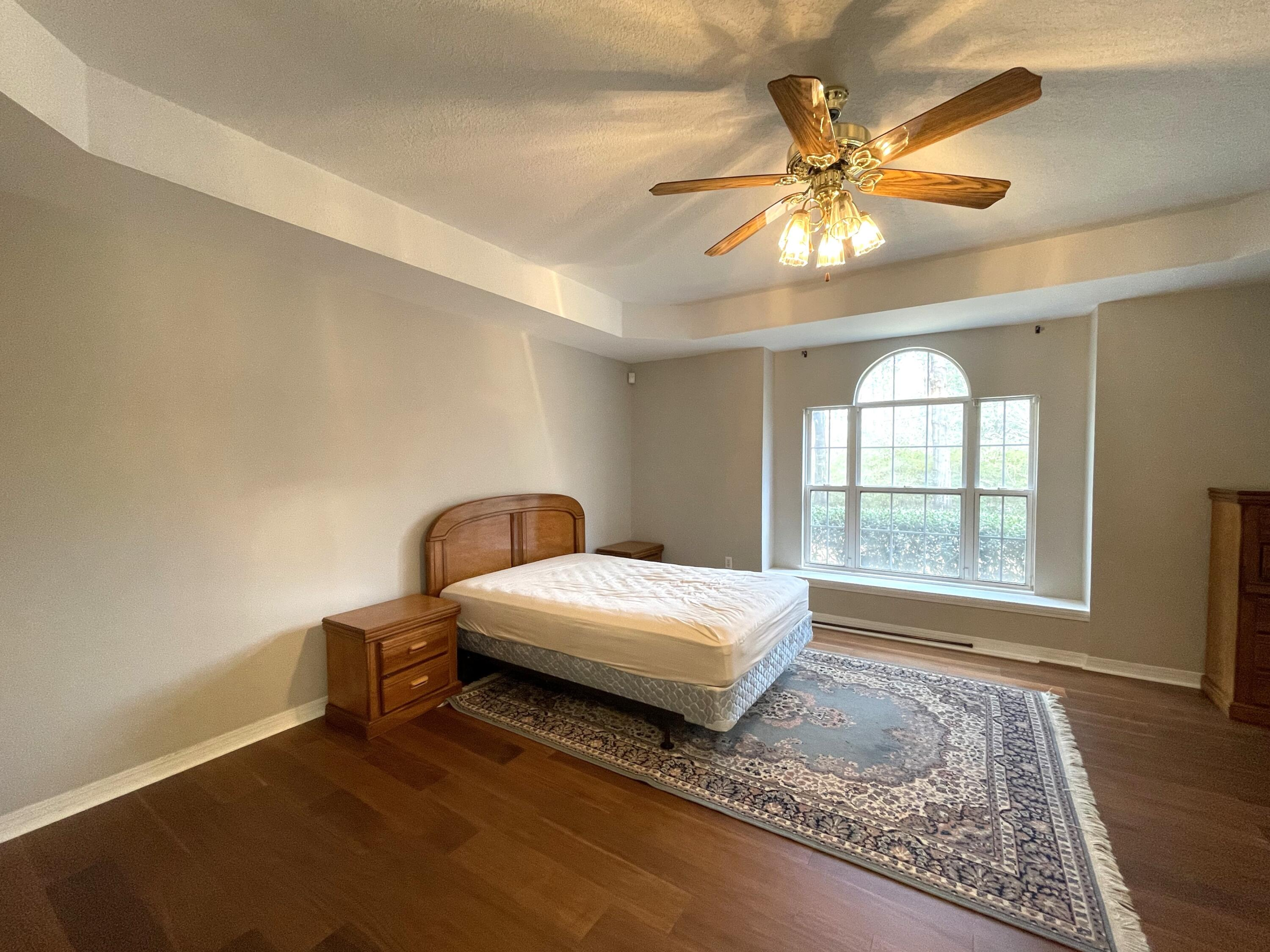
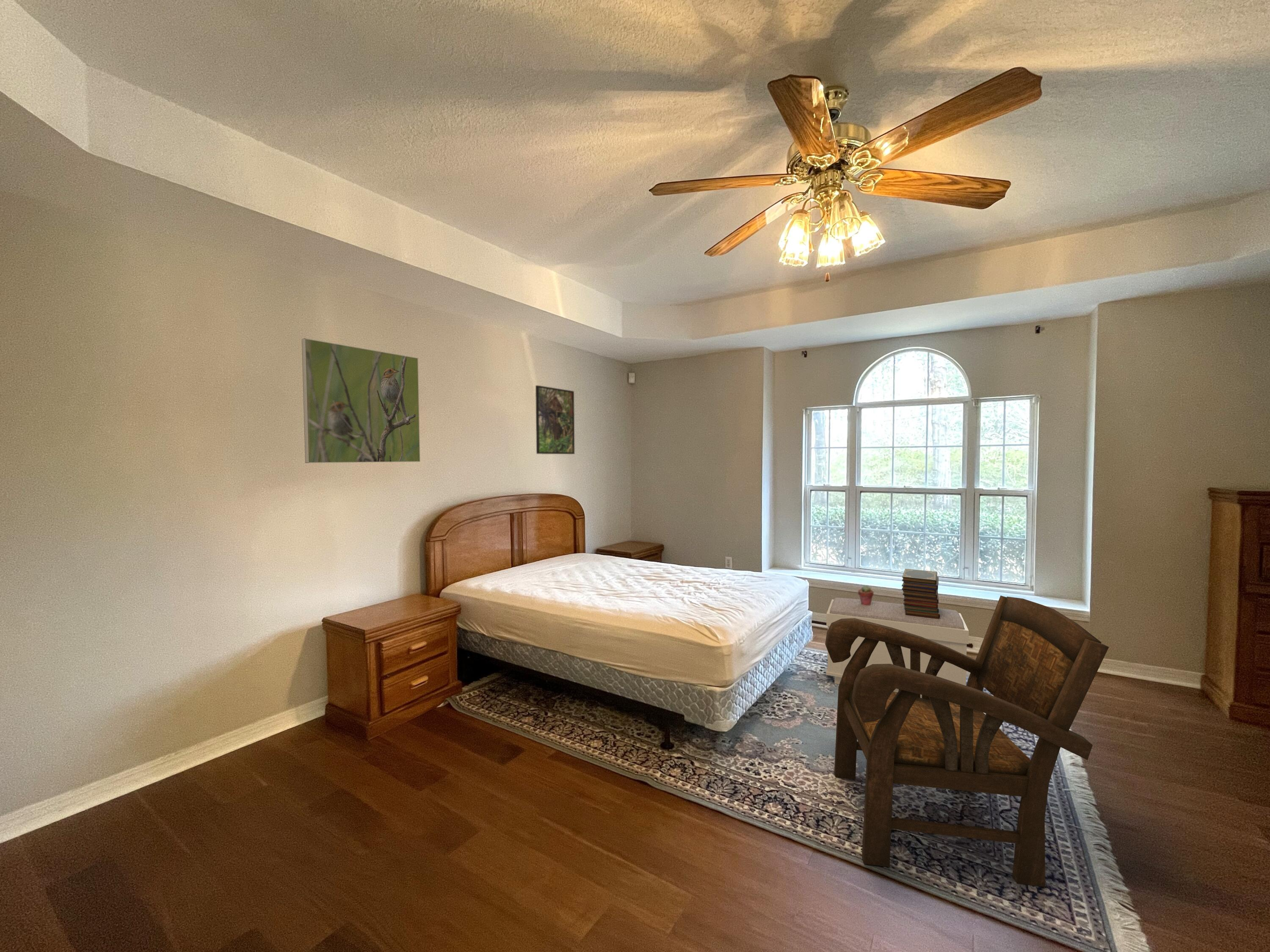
+ potted succulent [857,585,874,605]
+ armchair [825,595,1109,888]
+ bench [826,597,969,698]
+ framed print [535,385,575,455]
+ book stack [901,568,940,618]
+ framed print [301,338,421,464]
